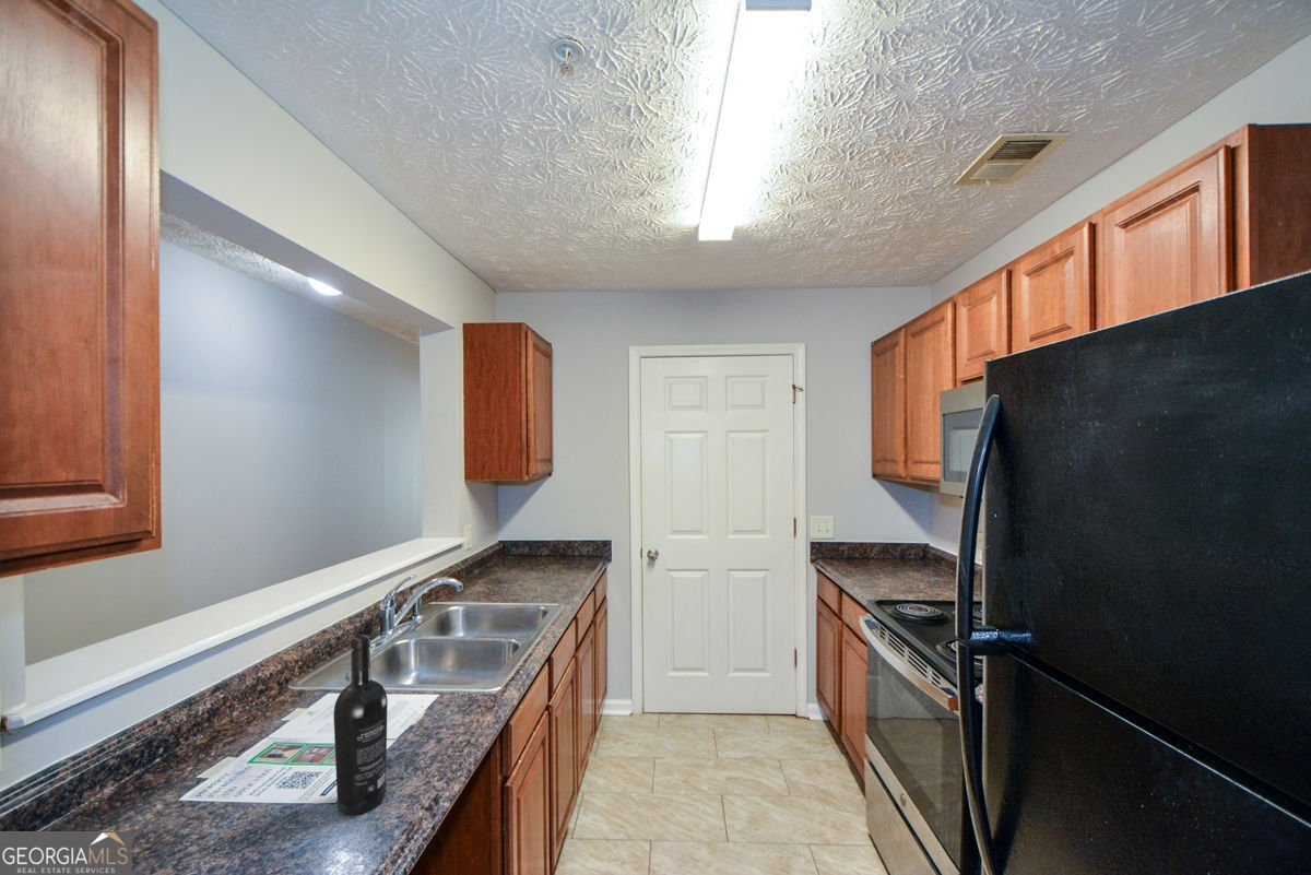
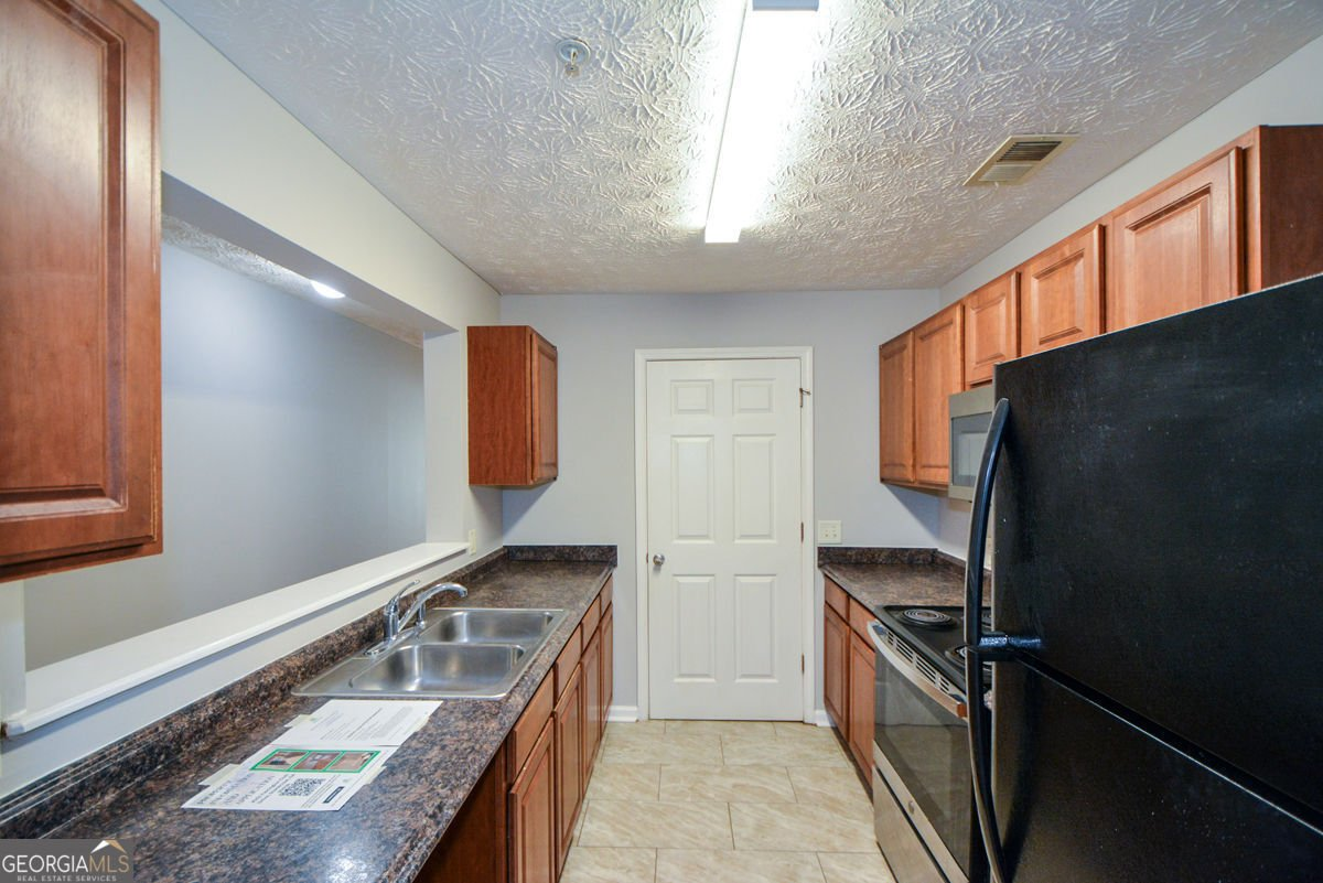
- wine bottle [332,634,389,816]
